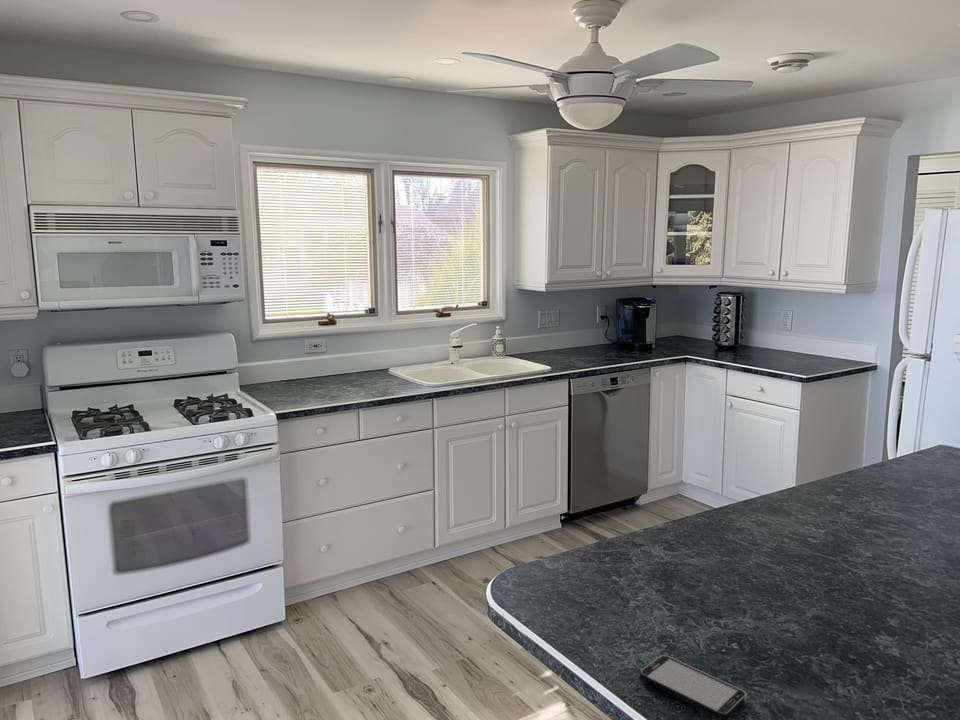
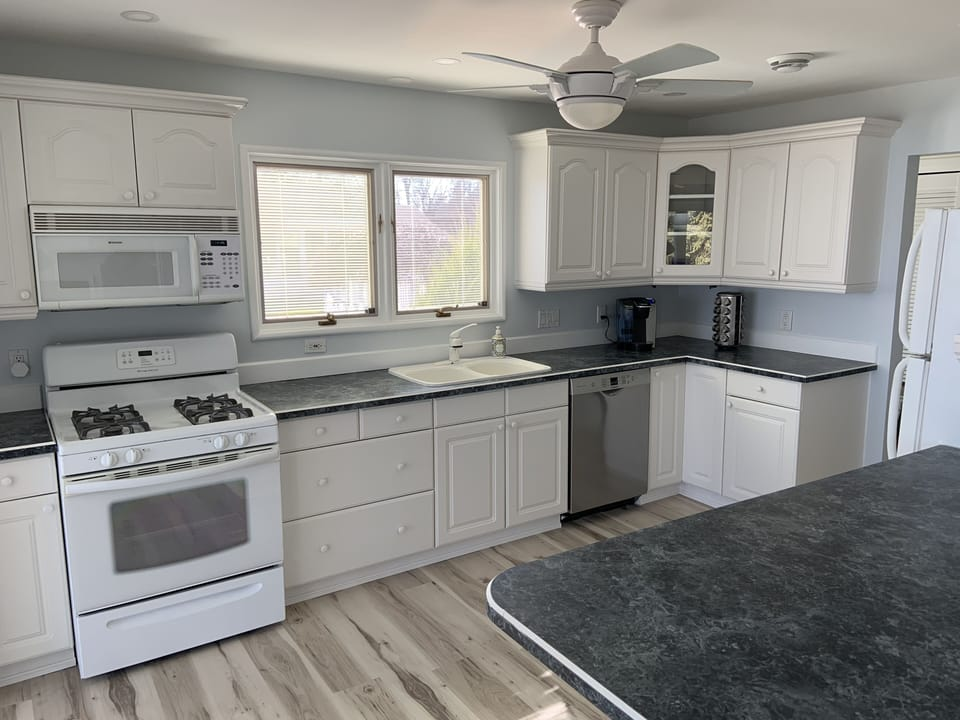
- smartphone [639,654,748,720]
